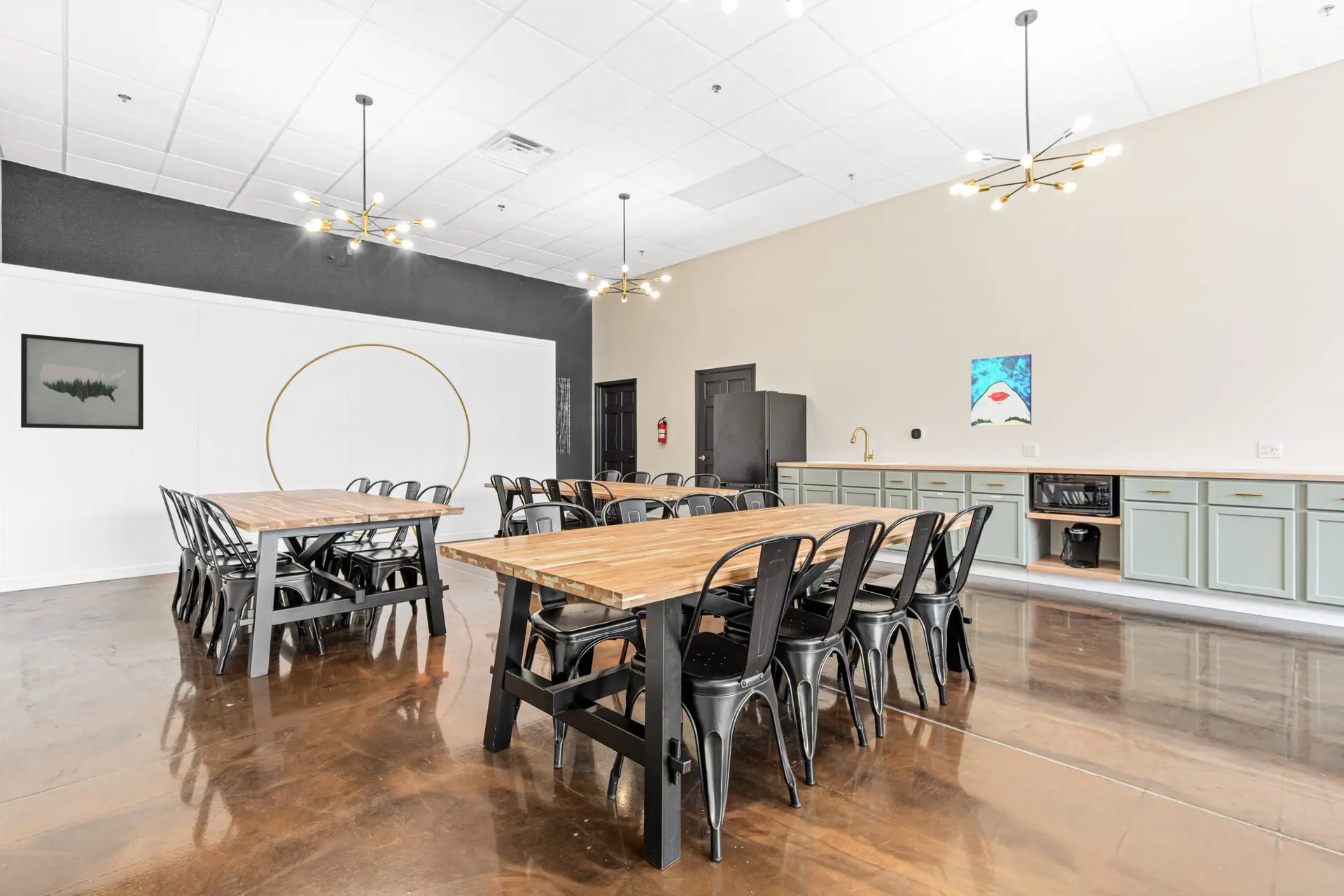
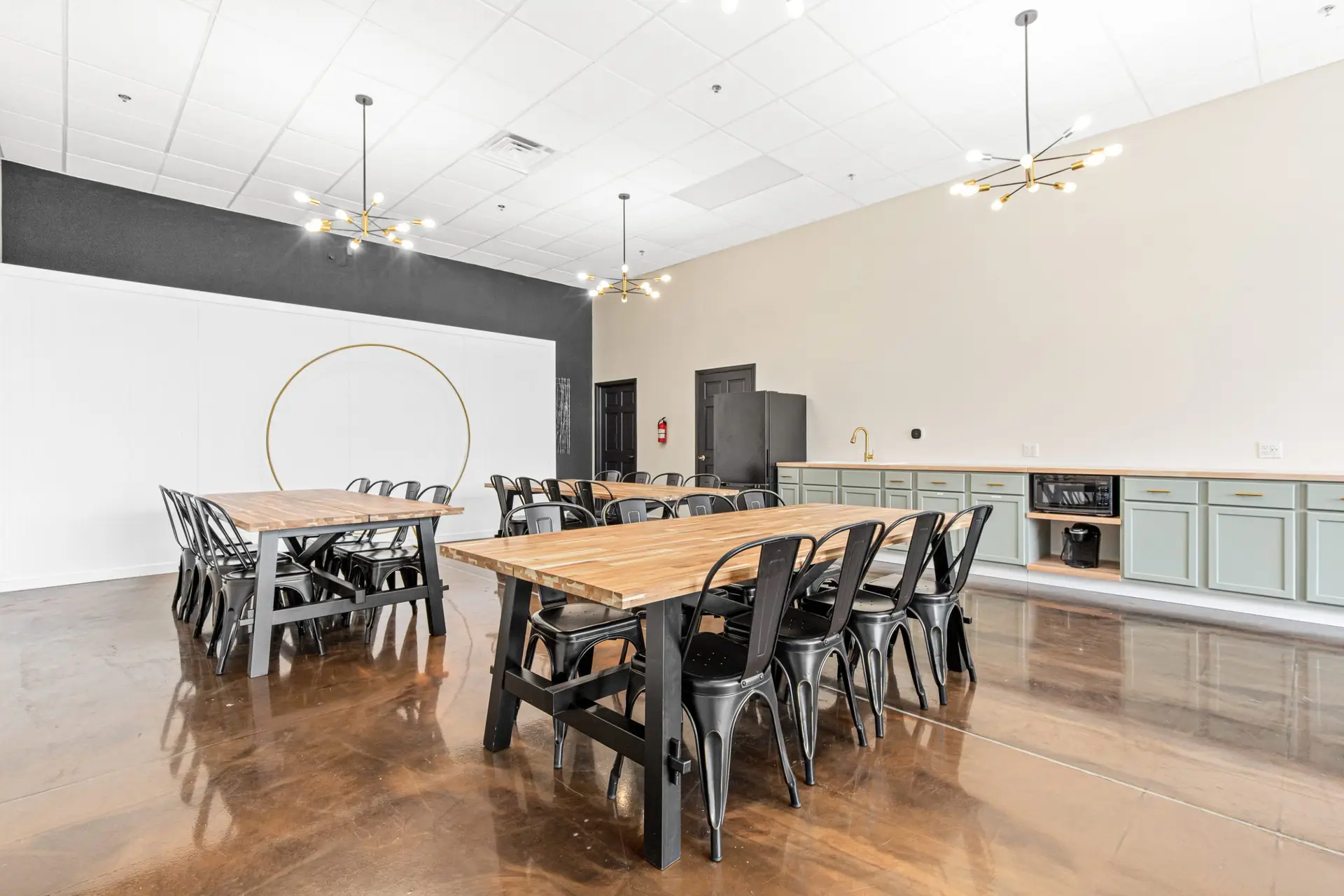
- wall art [970,353,1033,427]
- wall art [20,332,144,430]
